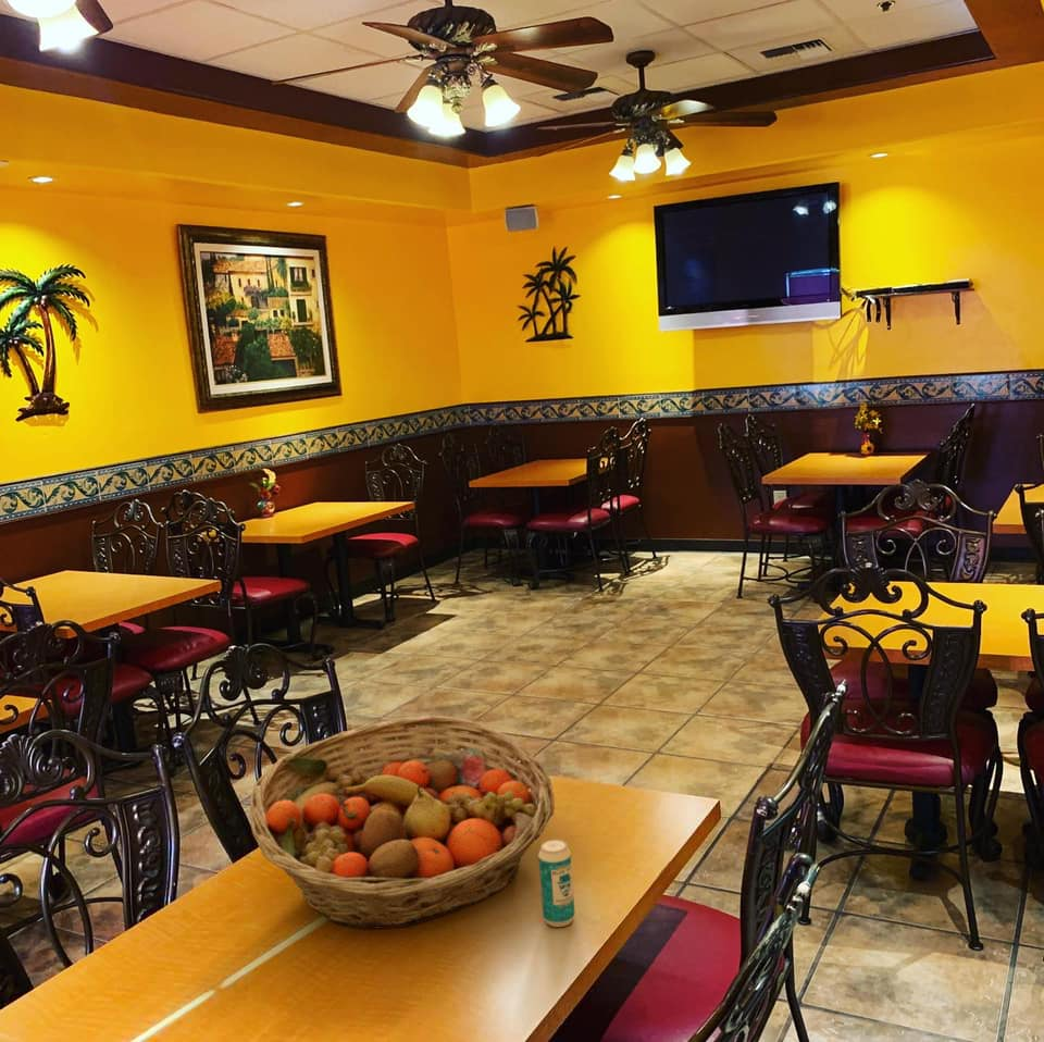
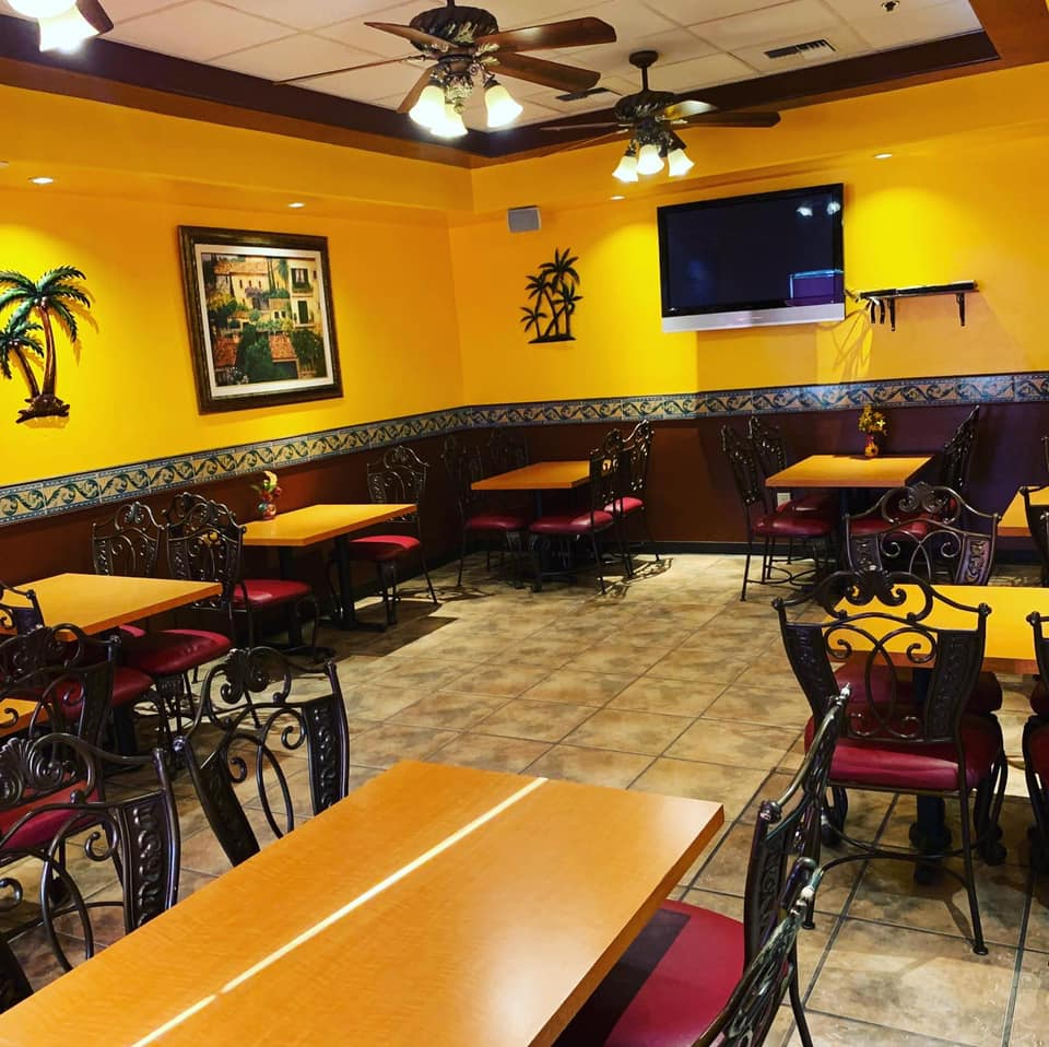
- fruit basket [249,715,556,930]
- beverage can [537,839,576,928]
